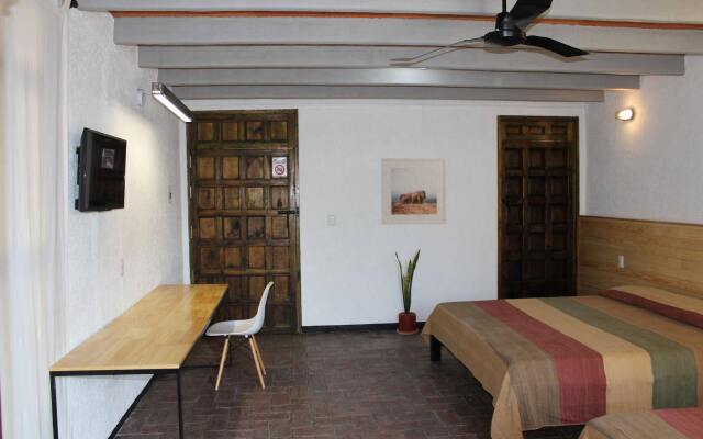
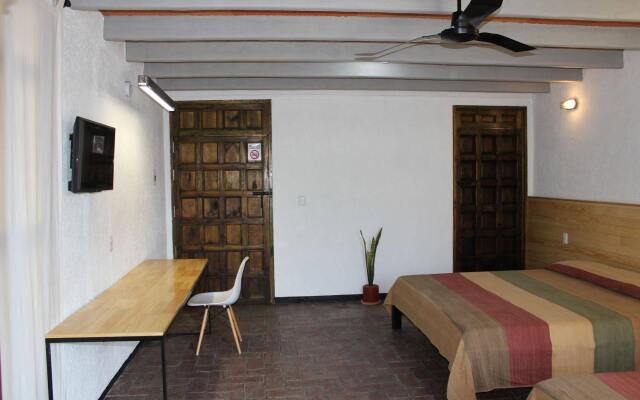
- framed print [380,157,447,226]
